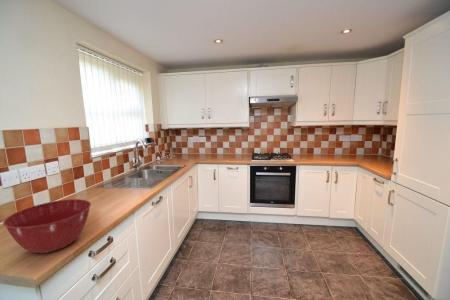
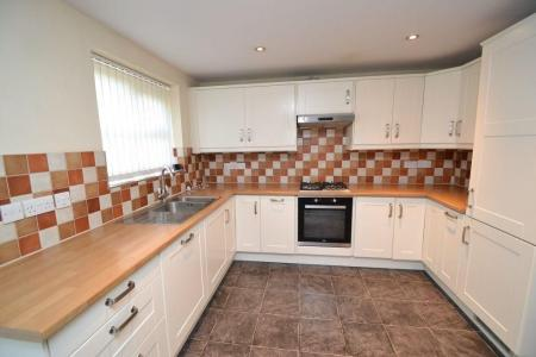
- mixing bowl [2,198,92,254]
